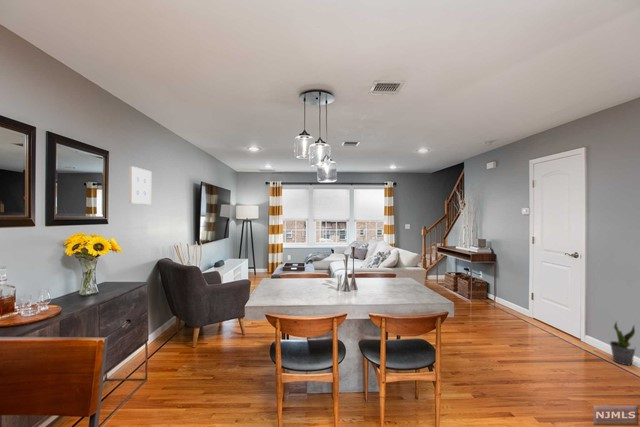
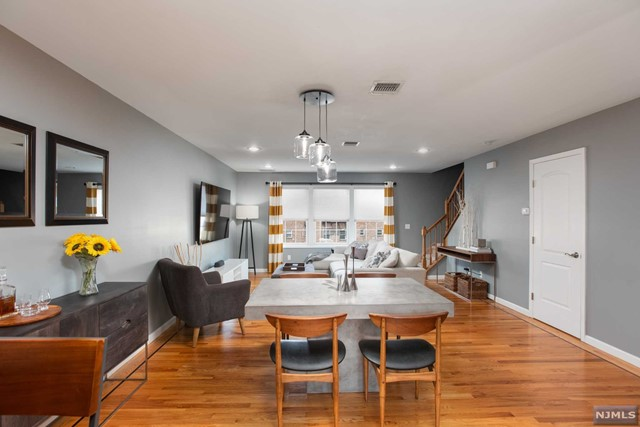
- potted plant [609,321,637,366]
- wall art [128,165,152,205]
